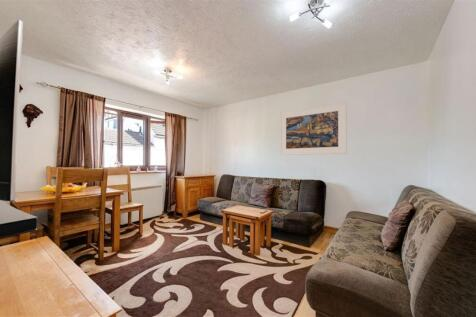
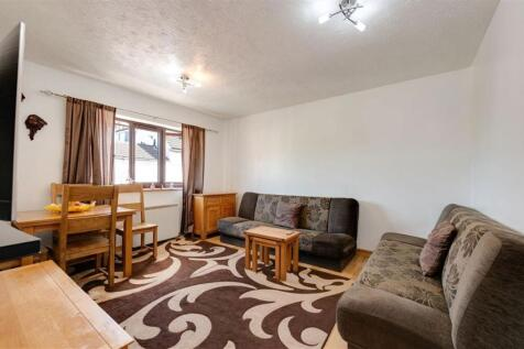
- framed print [279,102,348,156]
